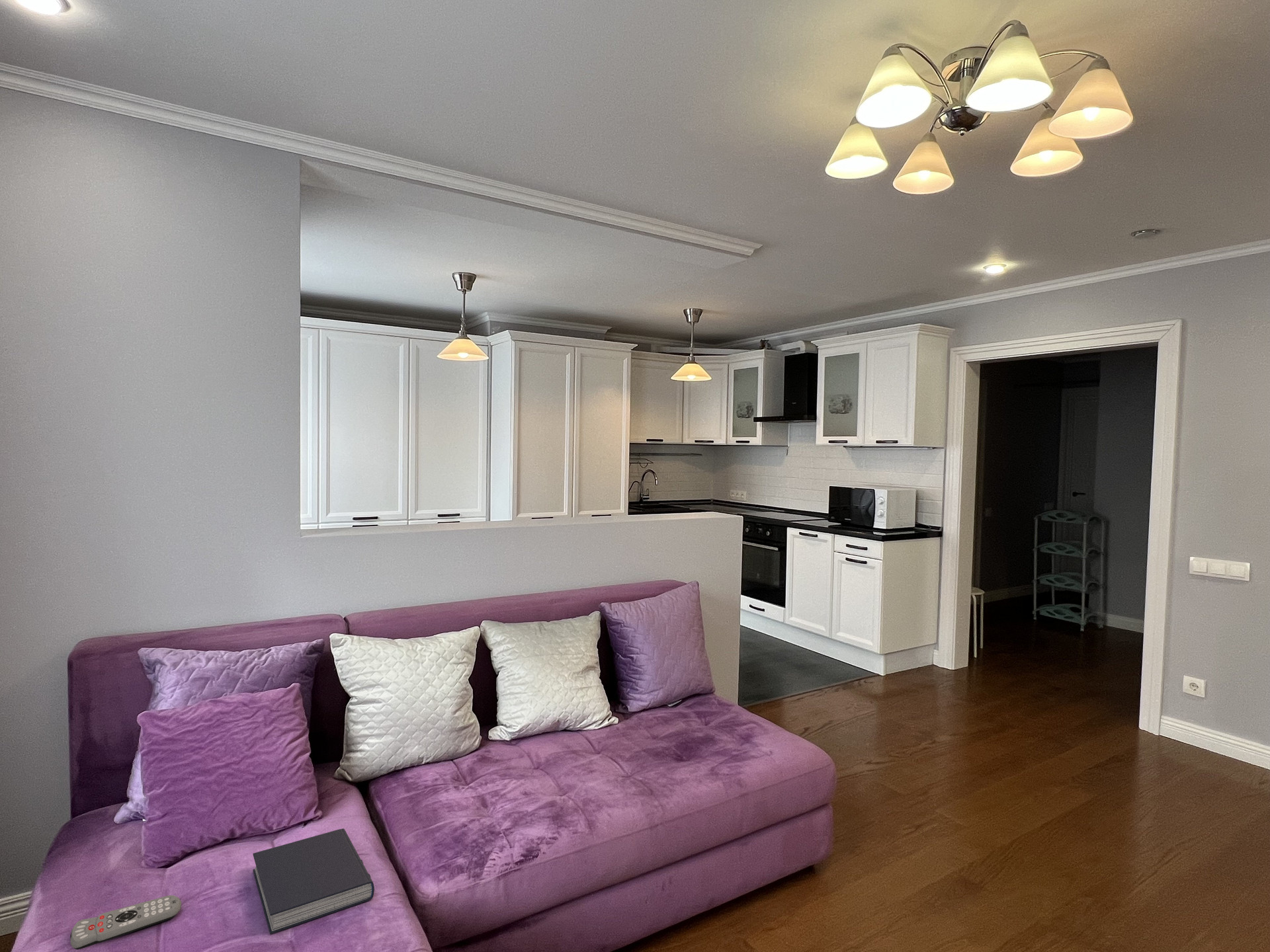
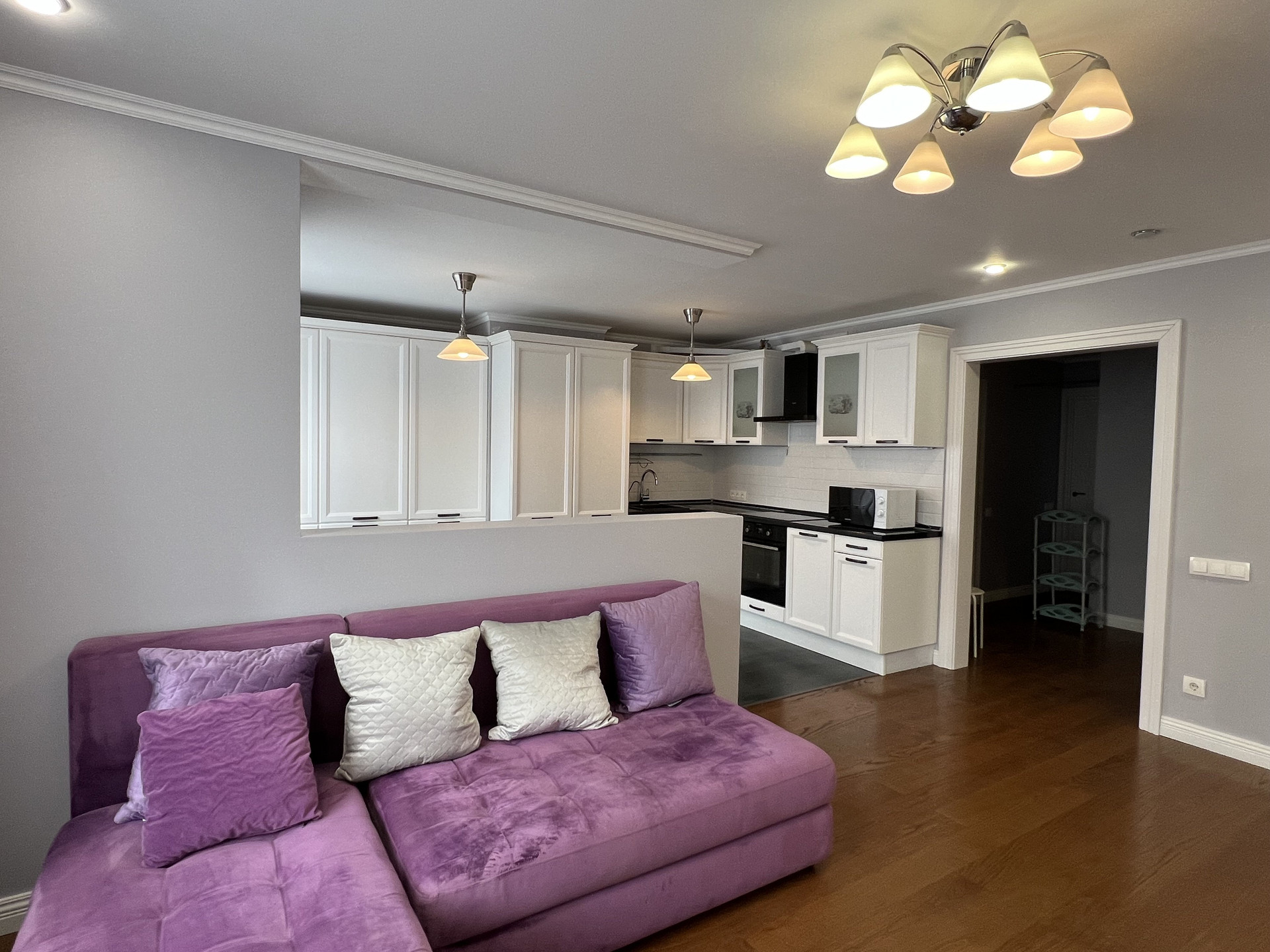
- book [252,828,375,935]
- remote control [69,894,182,950]
